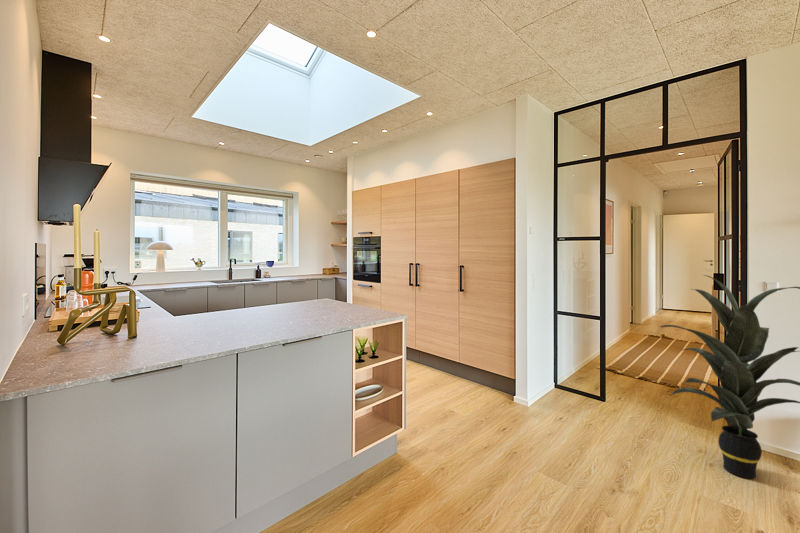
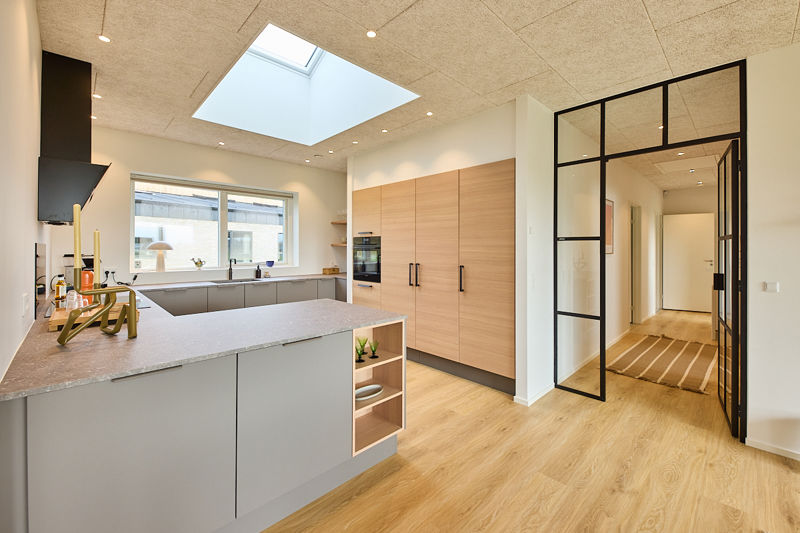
- indoor plant [659,274,800,479]
